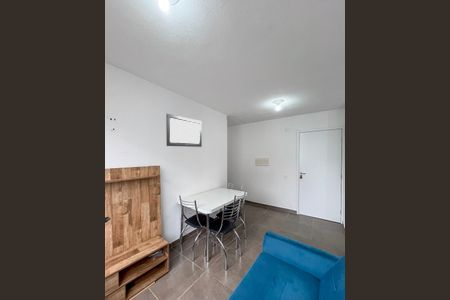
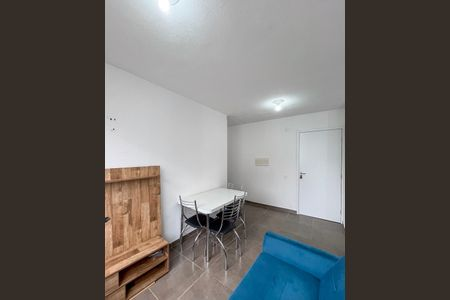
- wall art [165,113,203,148]
